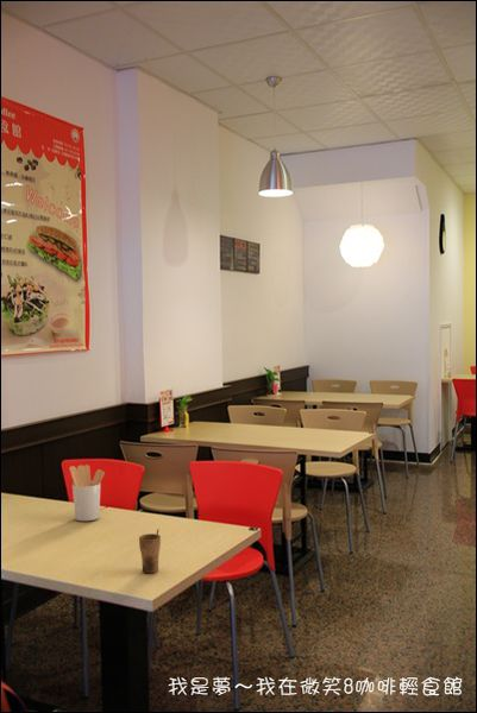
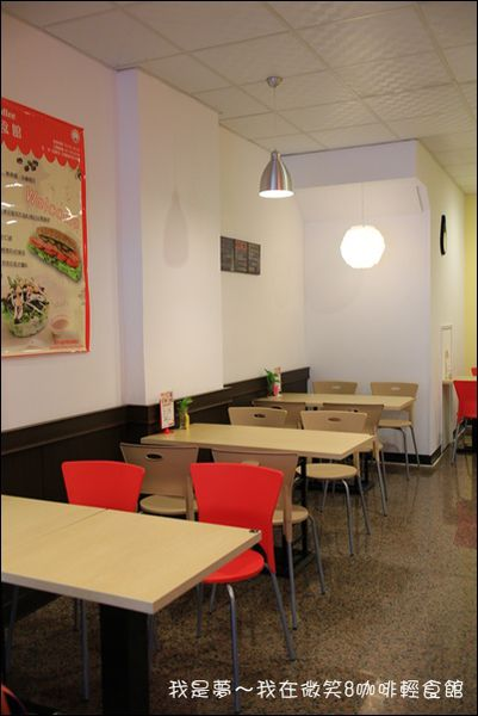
- utensil holder [68,463,106,522]
- cup [138,528,162,574]
